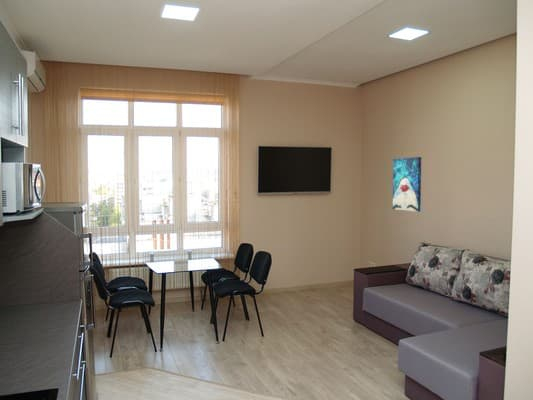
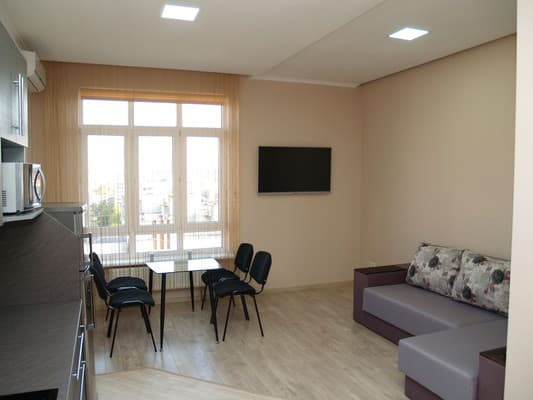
- wall art [392,156,422,213]
